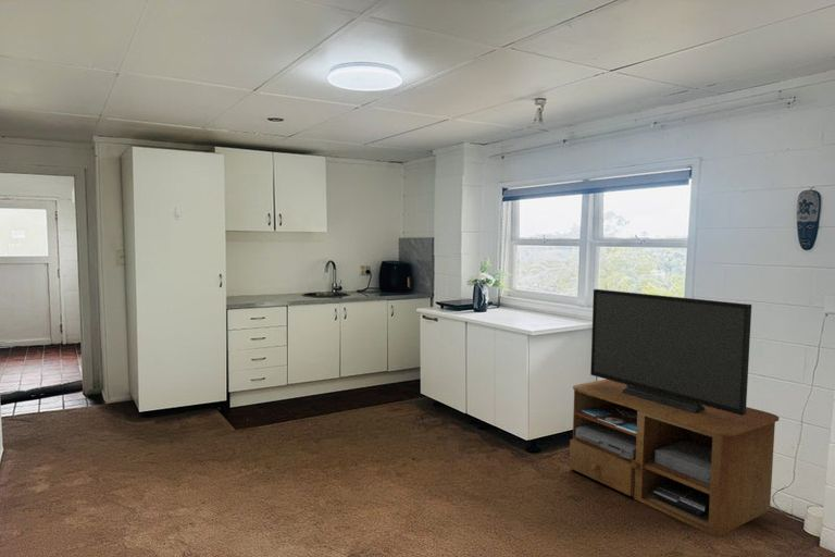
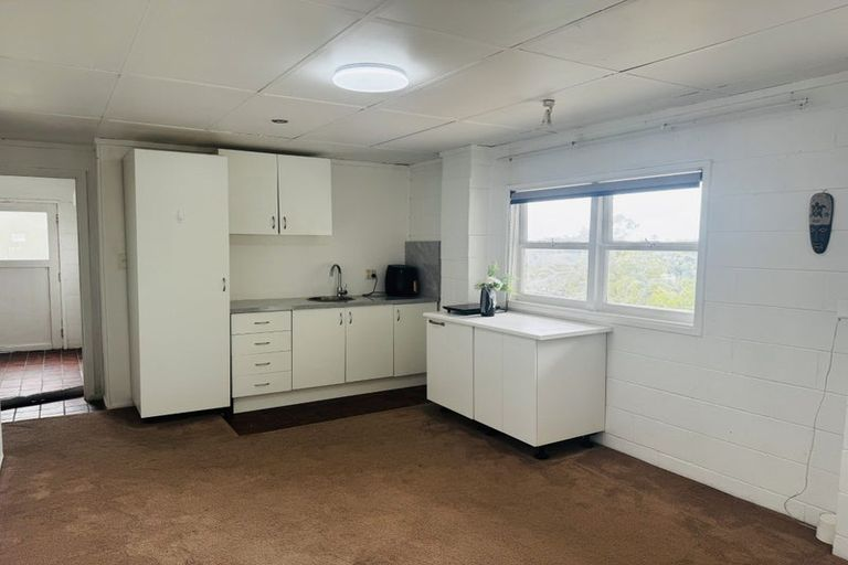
- tv stand [569,288,781,539]
